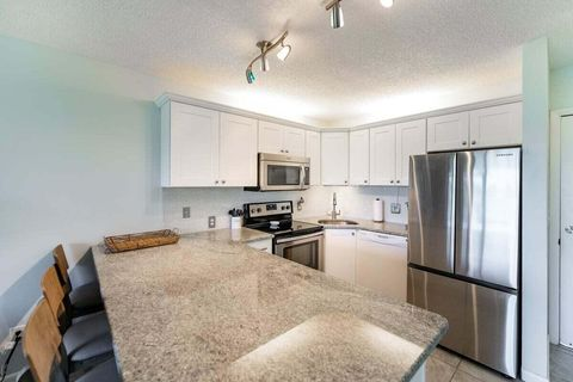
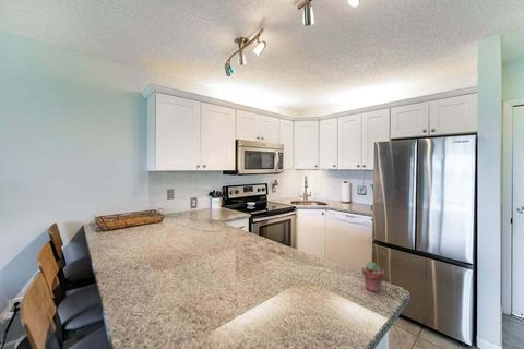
+ potted succulent [360,261,385,293]
